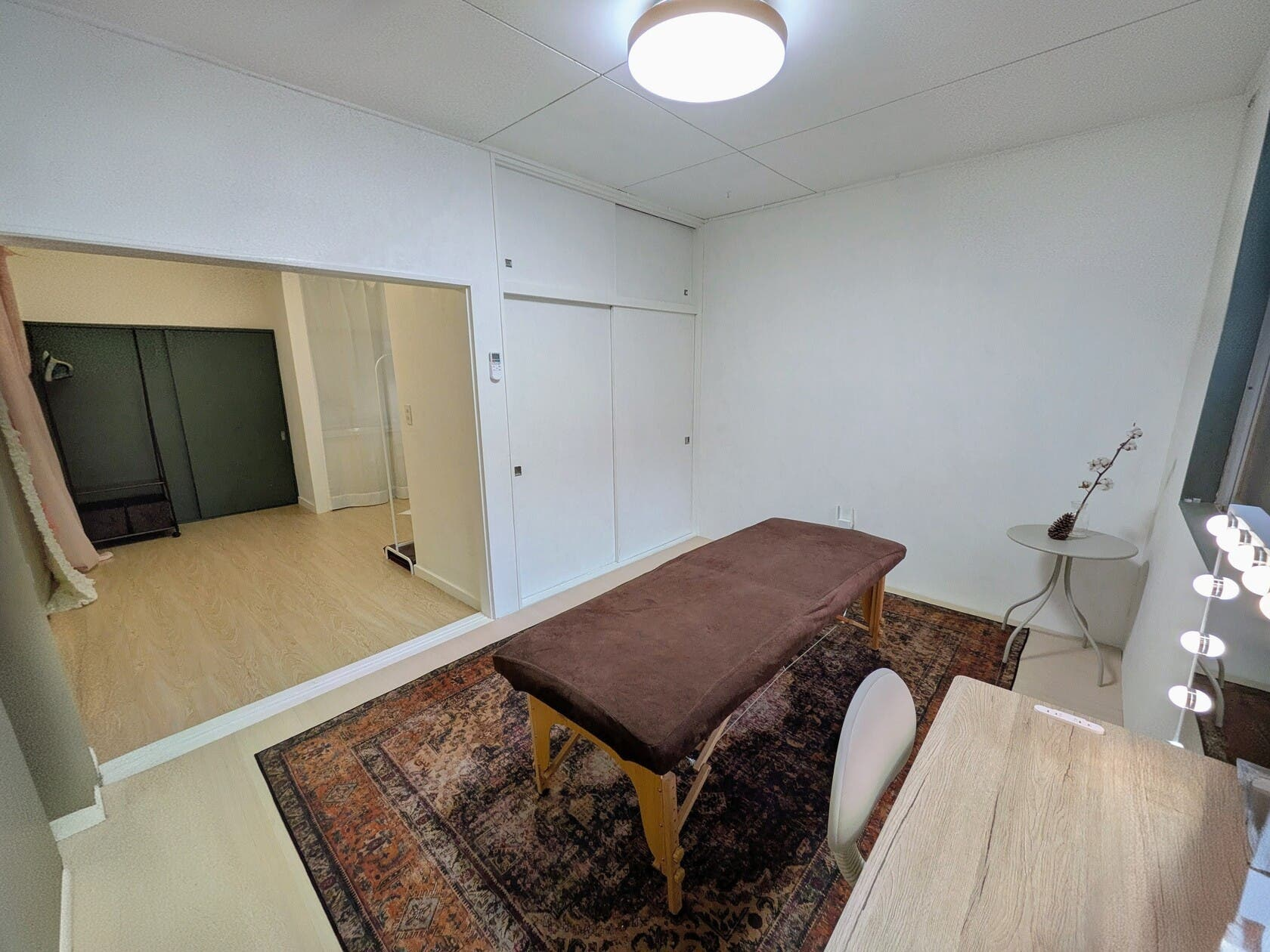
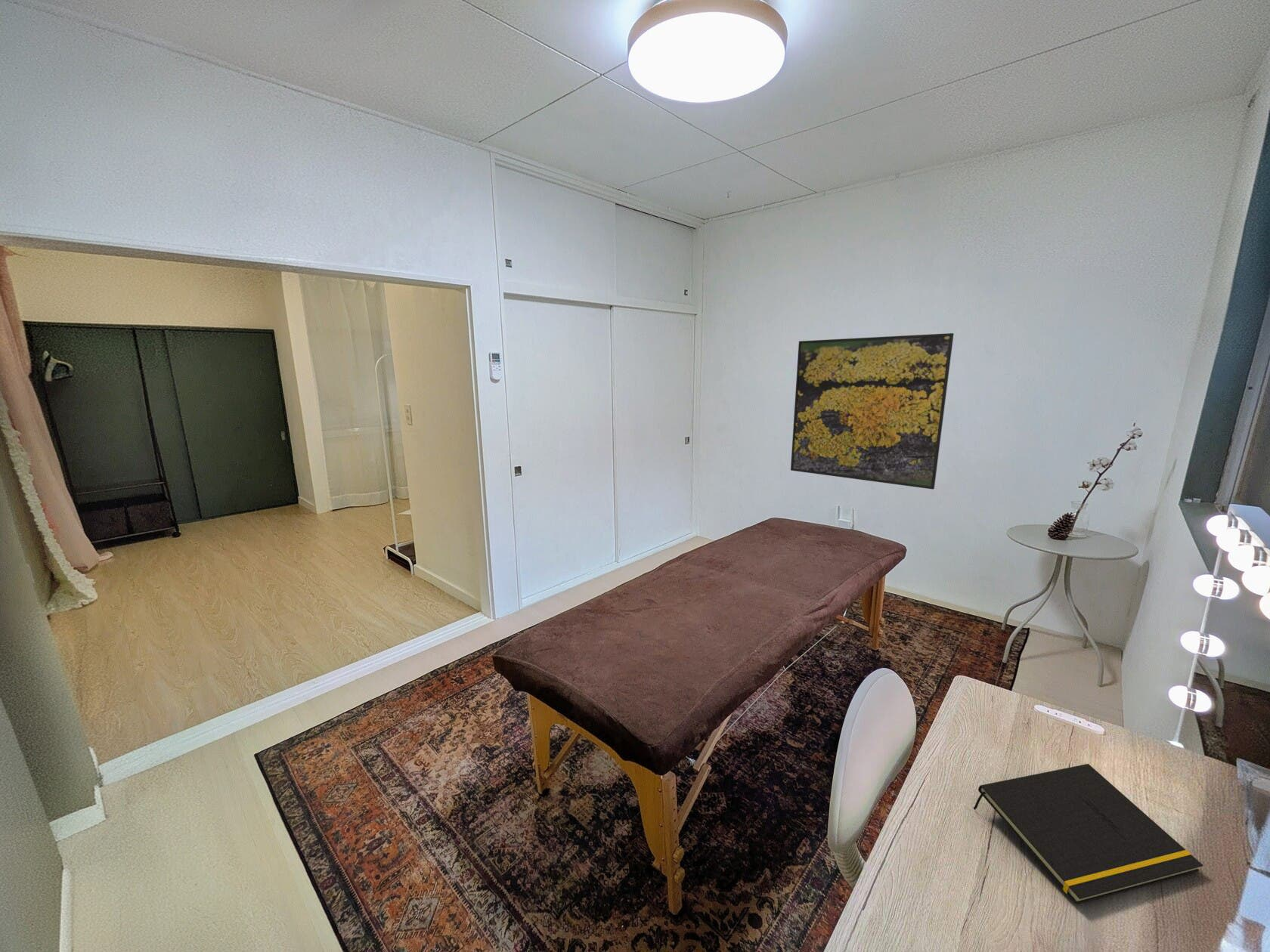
+ notepad [973,763,1204,905]
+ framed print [790,332,955,490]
